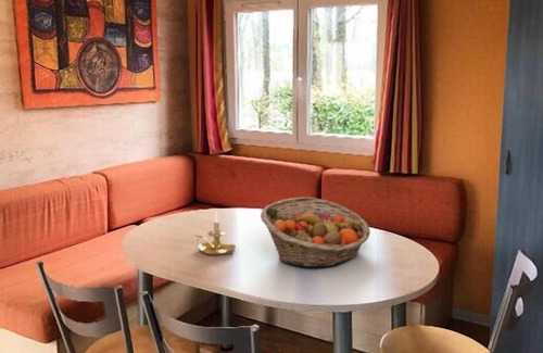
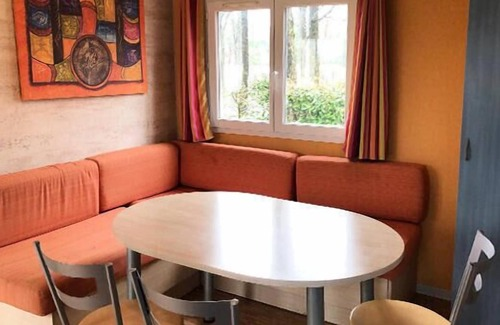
- fruit basket [260,197,371,268]
- candle holder [194,212,237,256]
